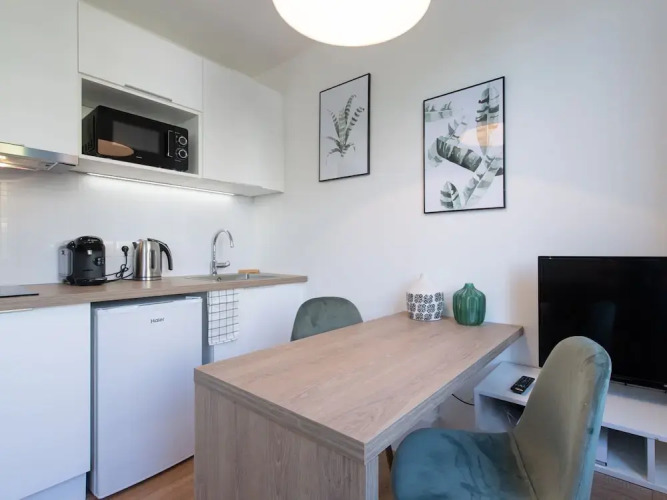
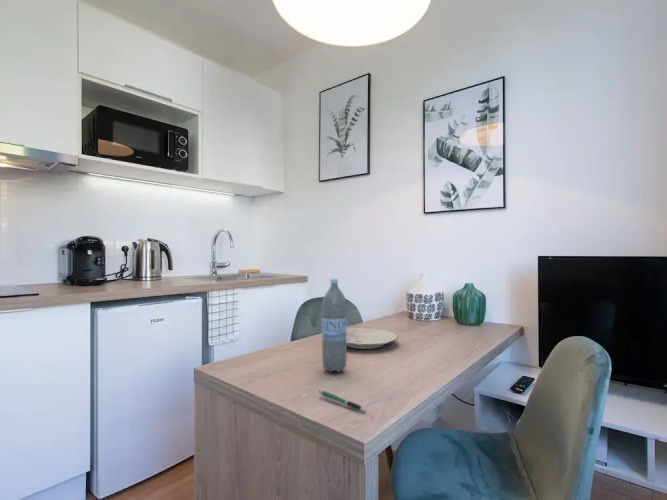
+ water bottle [321,278,348,373]
+ pen [318,389,368,412]
+ plate [346,327,399,350]
